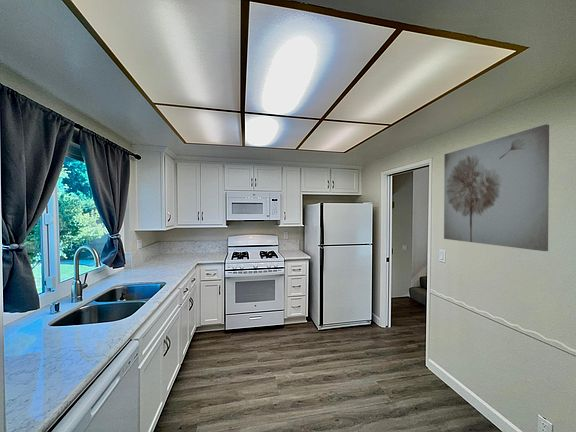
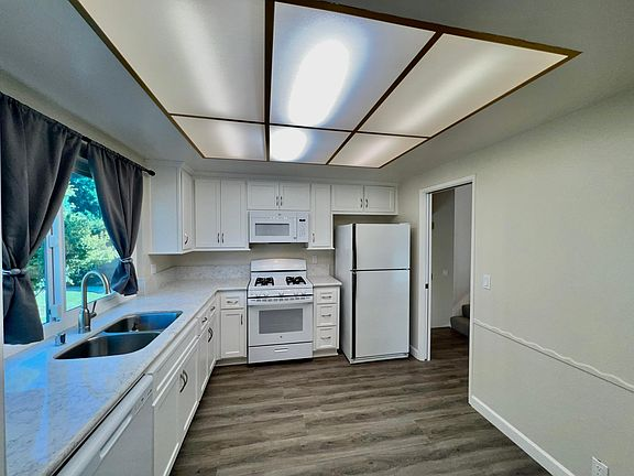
- wall art [443,123,550,252]
